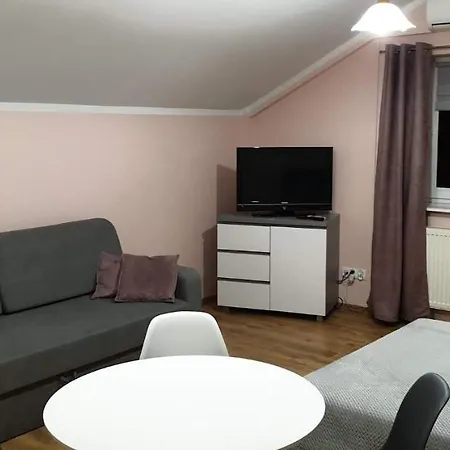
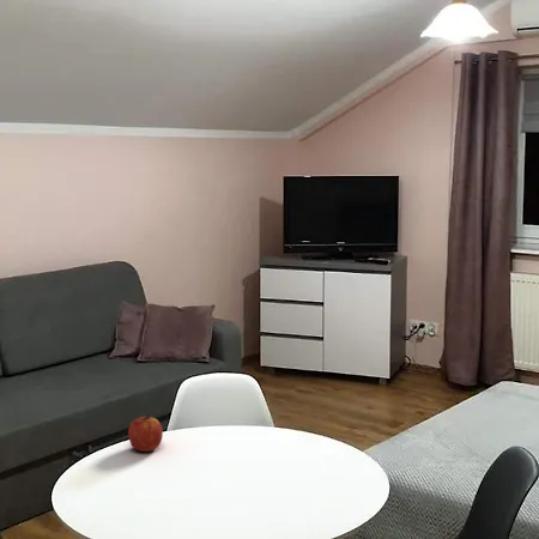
+ apple [127,413,164,453]
